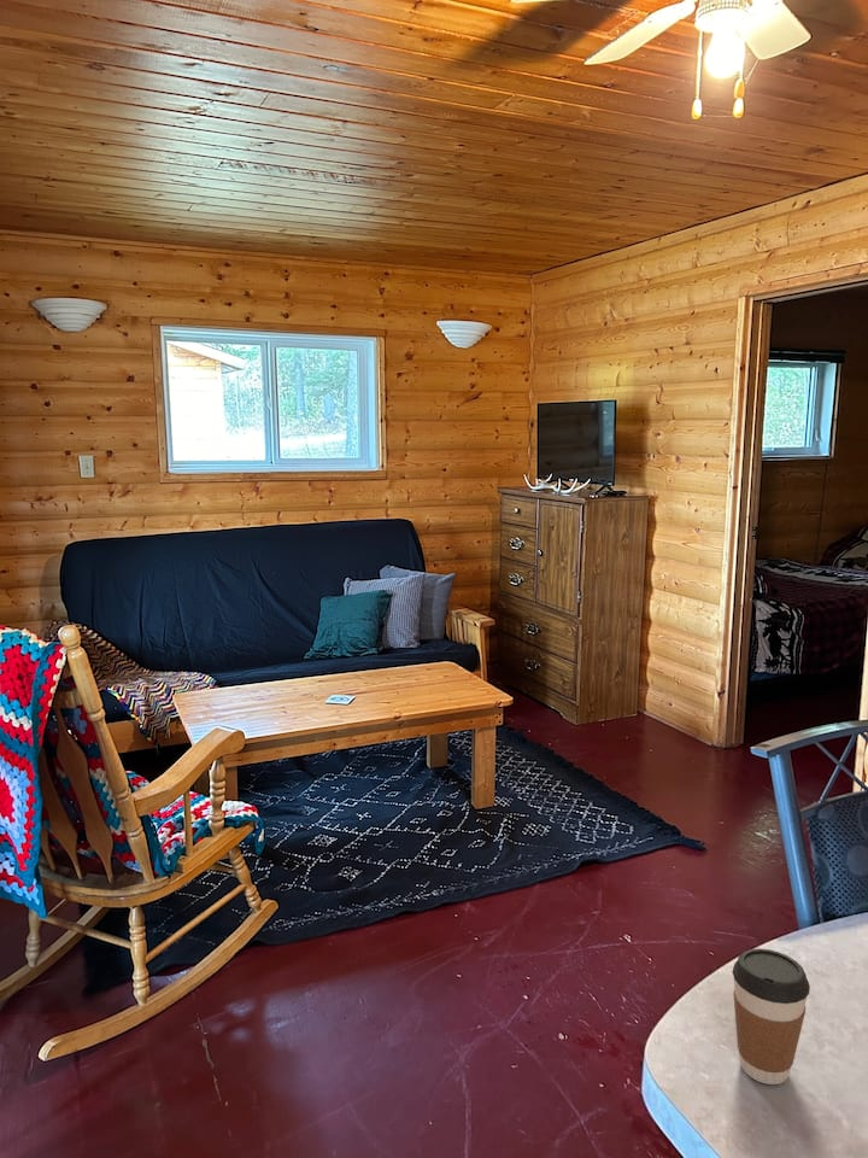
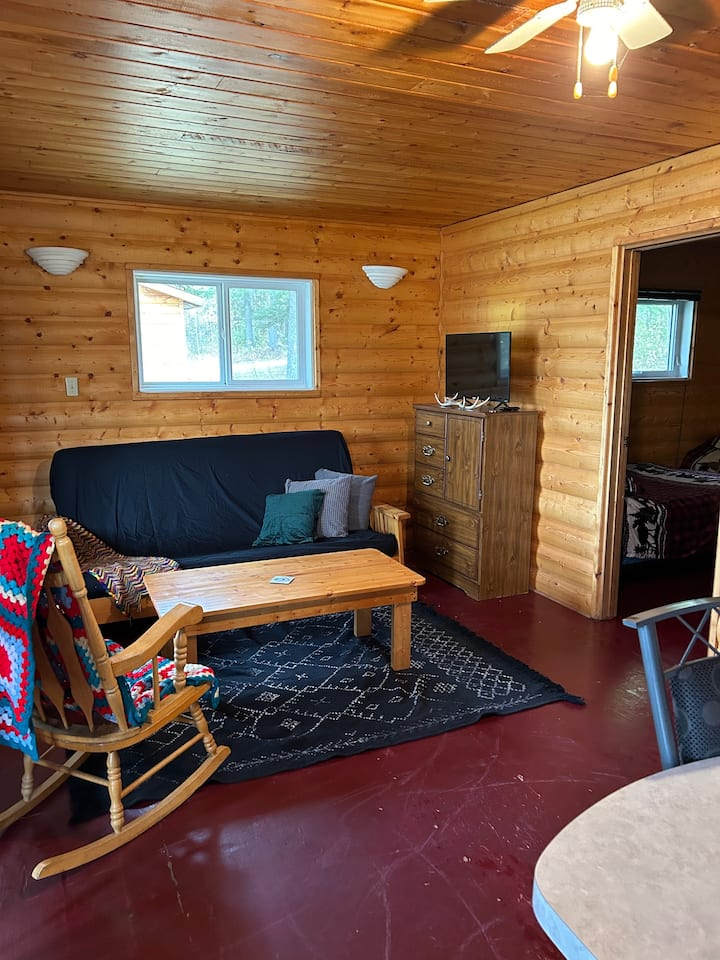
- coffee cup [732,947,811,1086]
